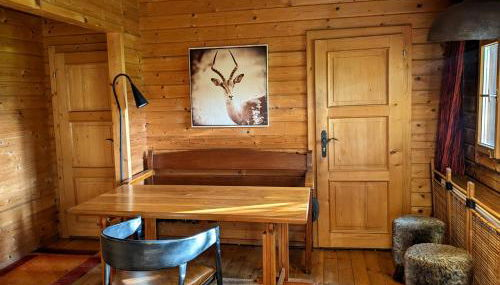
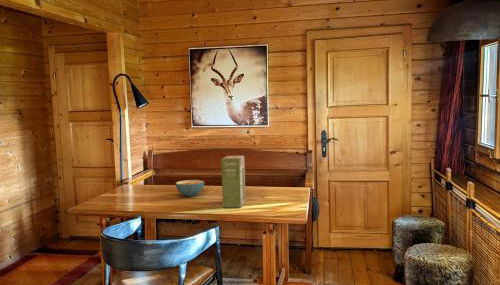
+ food box [220,155,246,208]
+ cereal bowl [175,179,205,198]
